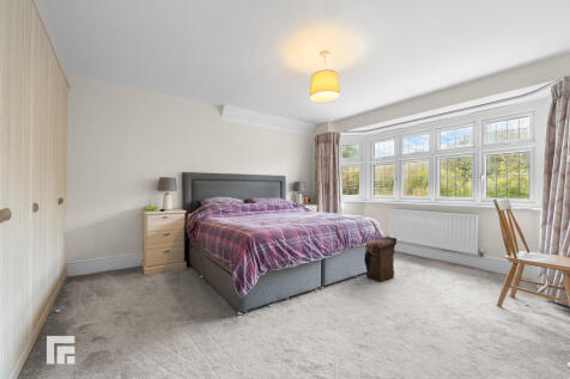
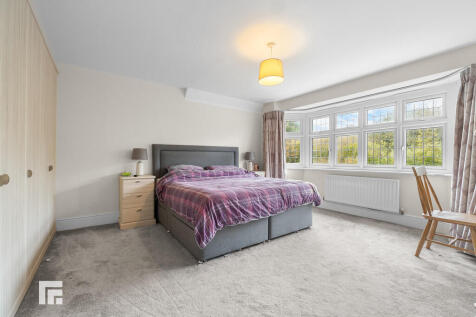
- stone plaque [363,236,398,283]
